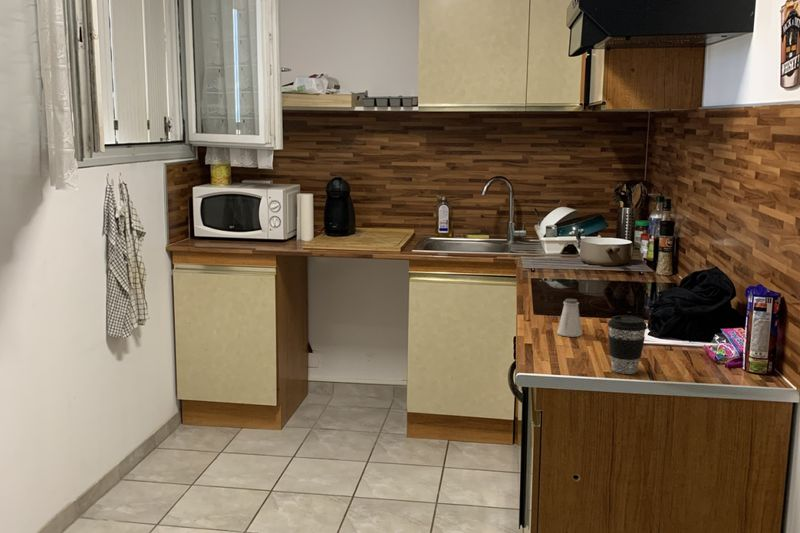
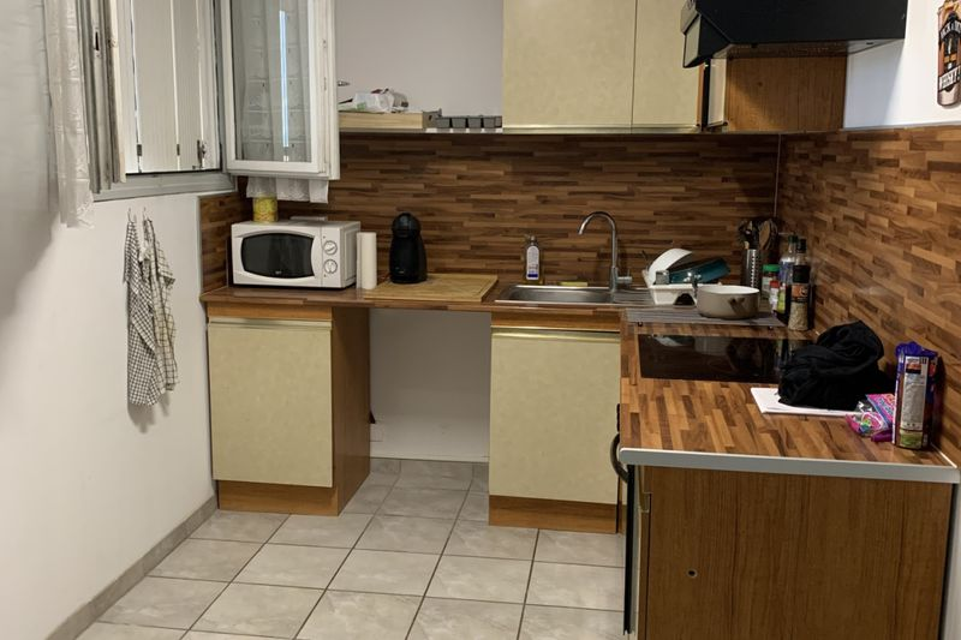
- coffee cup [607,315,648,375]
- saltshaker [556,298,583,338]
